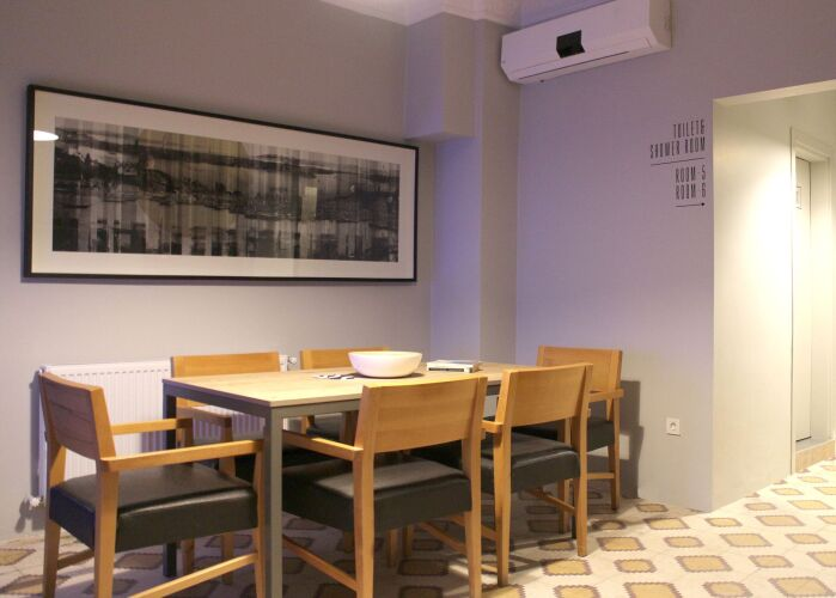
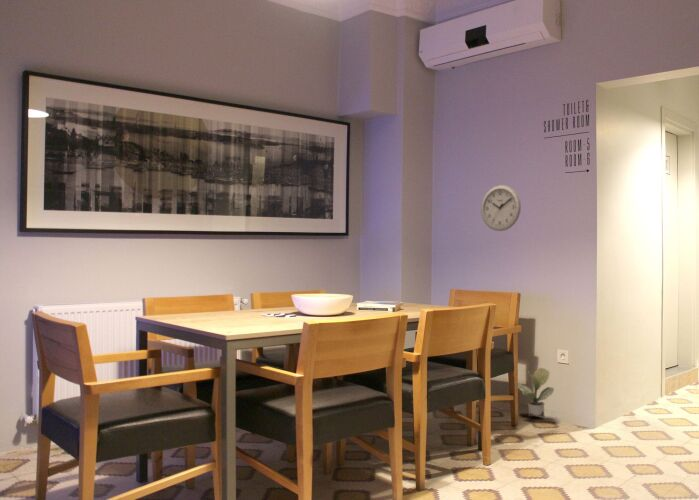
+ wall clock [480,184,522,232]
+ potted plant [517,367,555,418]
